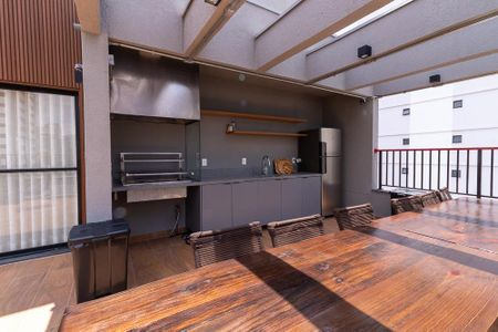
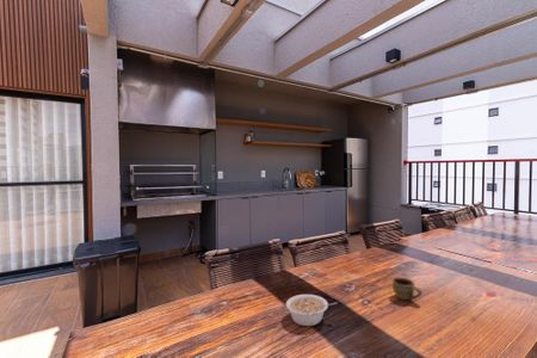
+ legume [285,294,338,327]
+ cup [391,277,424,301]
